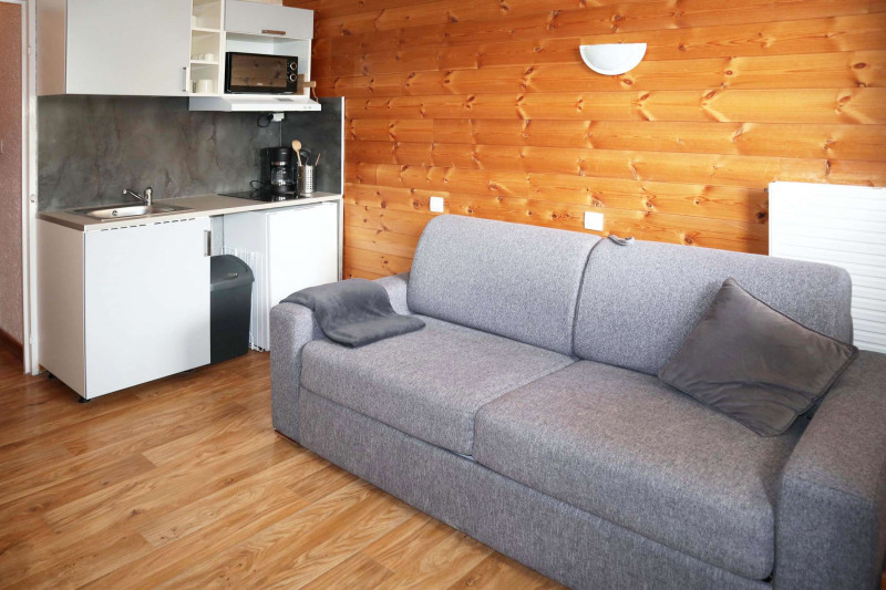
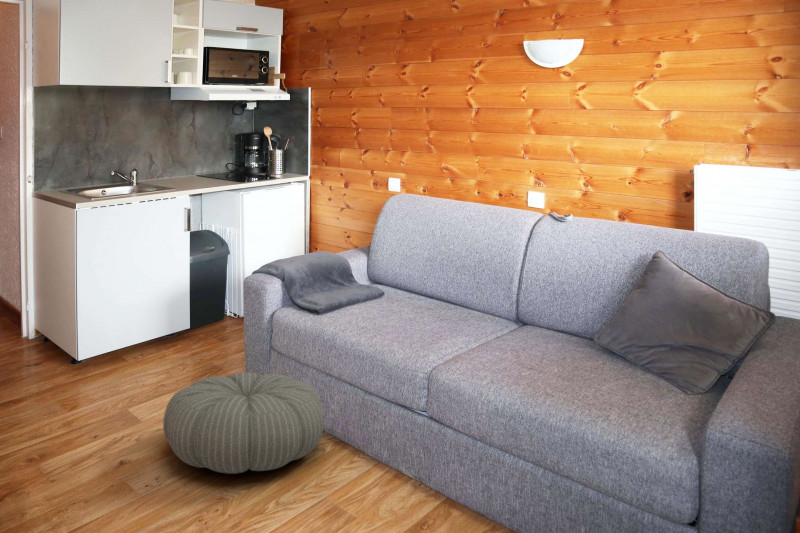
+ pouf [162,371,325,475]
